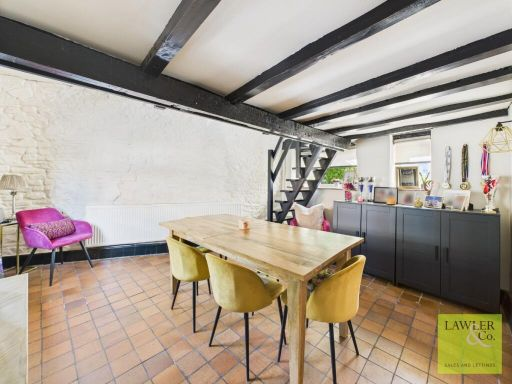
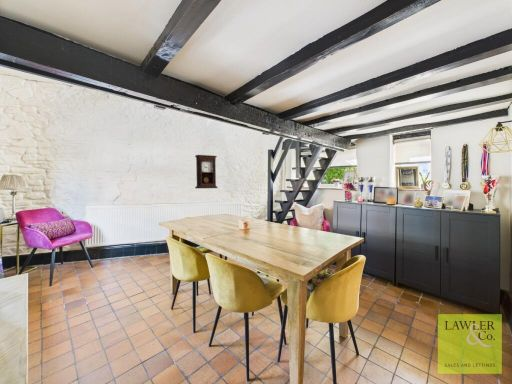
+ pendulum clock [194,154,219,189]
